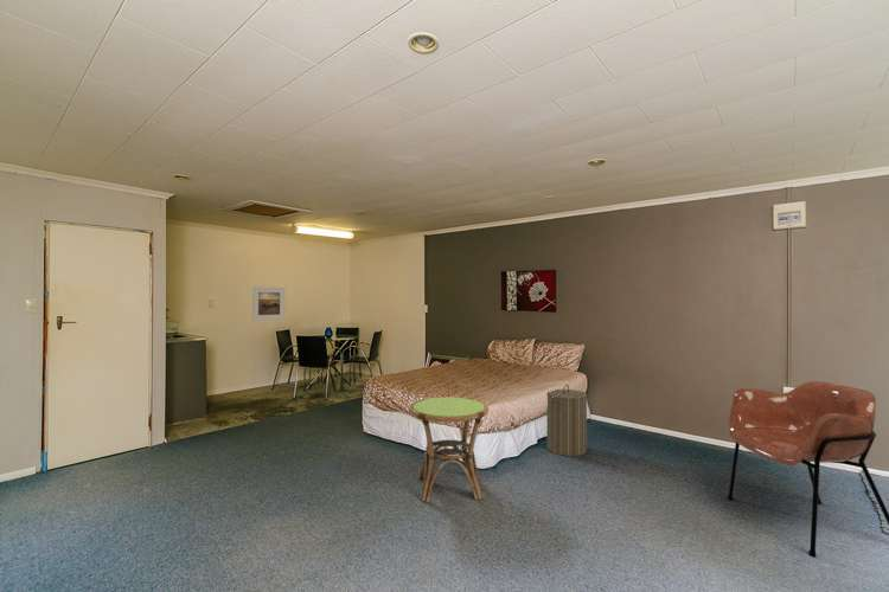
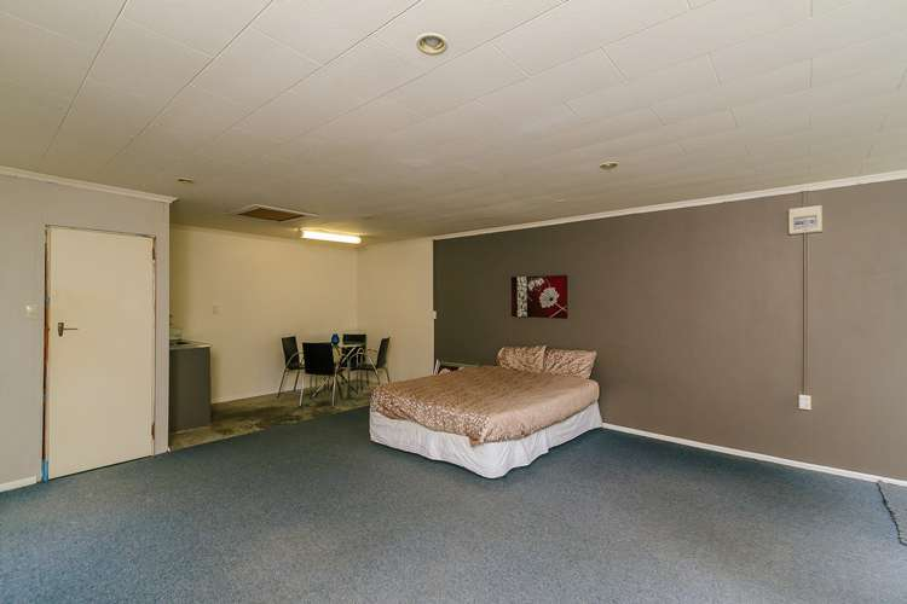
- armchair [727,380,889,558]
- side table [408,395,490,503]
- laundry hamper [545,384,588,457]
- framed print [251,287,286,322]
